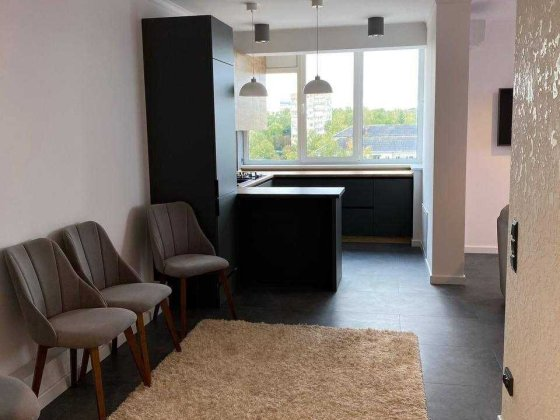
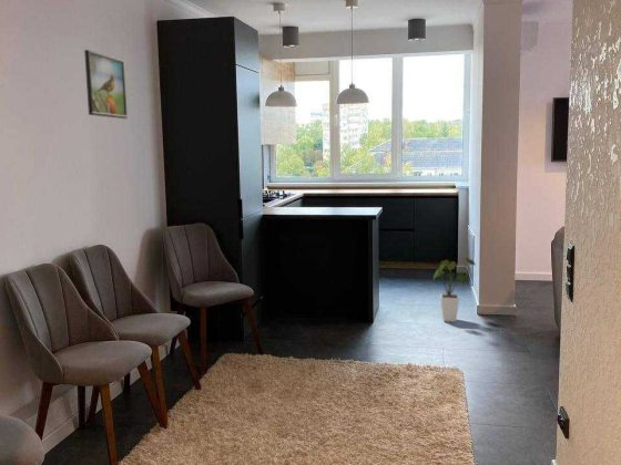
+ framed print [83,49,129,120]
+ house plant [431,257,477,323]
